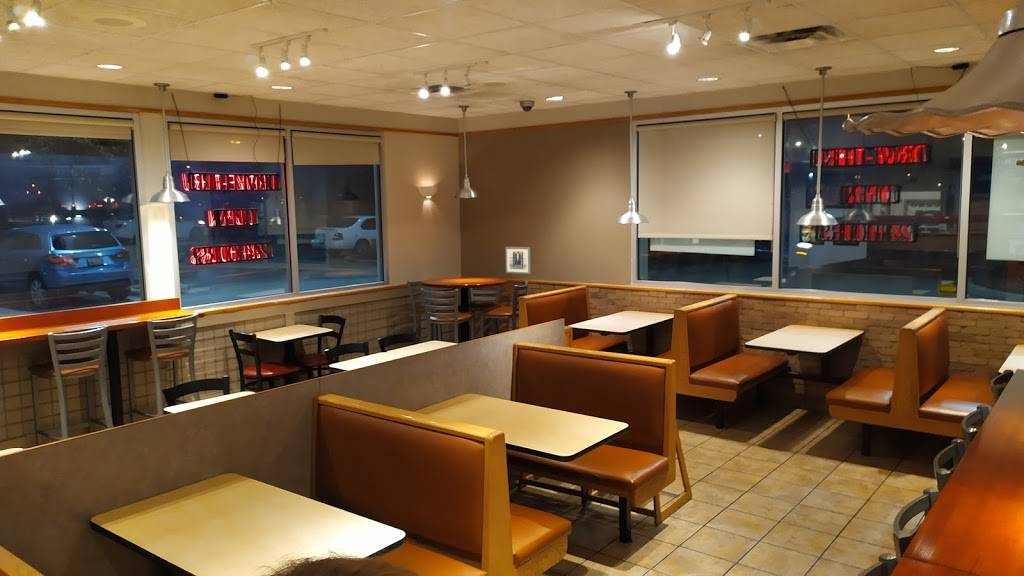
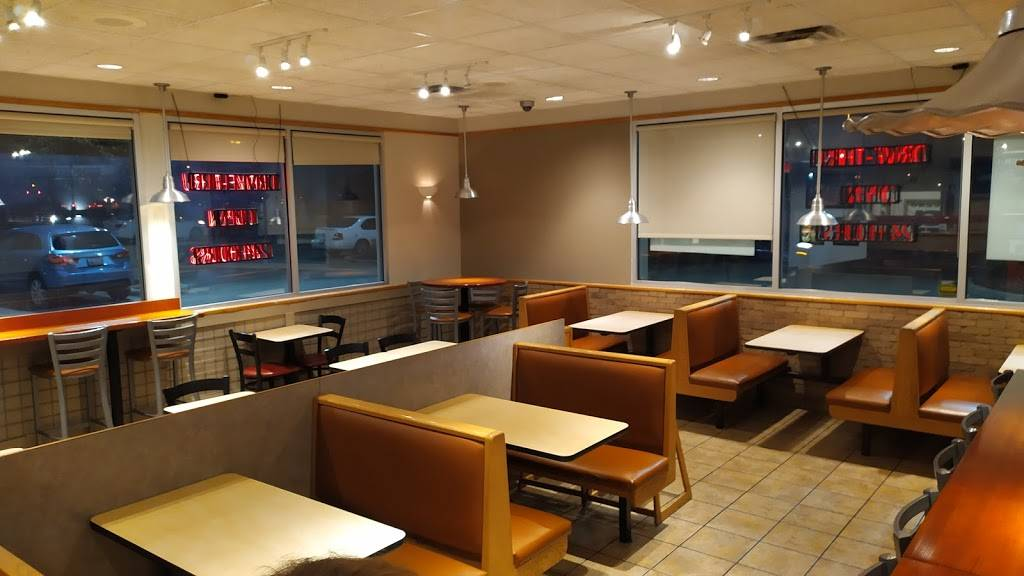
- wall art [504,246,532,275]
